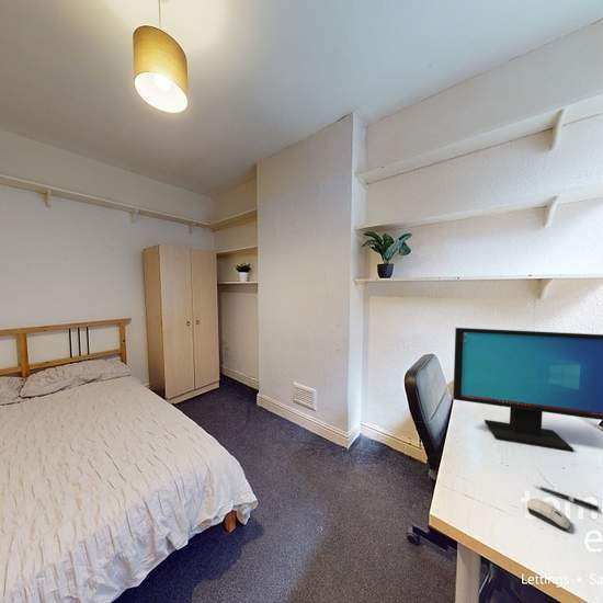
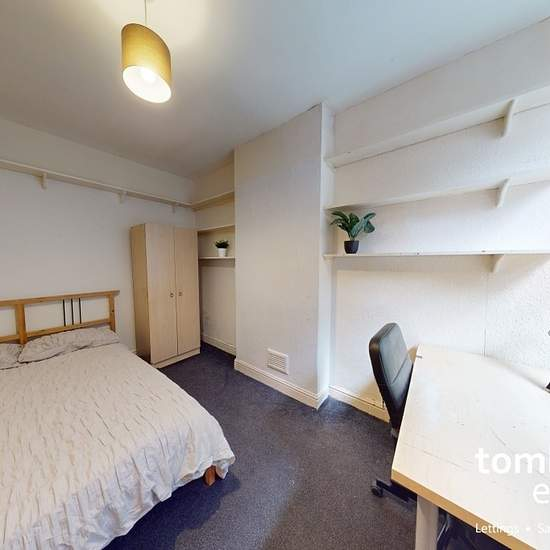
- pen [532,483,602,513]
- computer monitor [452,327,603,453]
- computer mouse [526,497,571,533]
